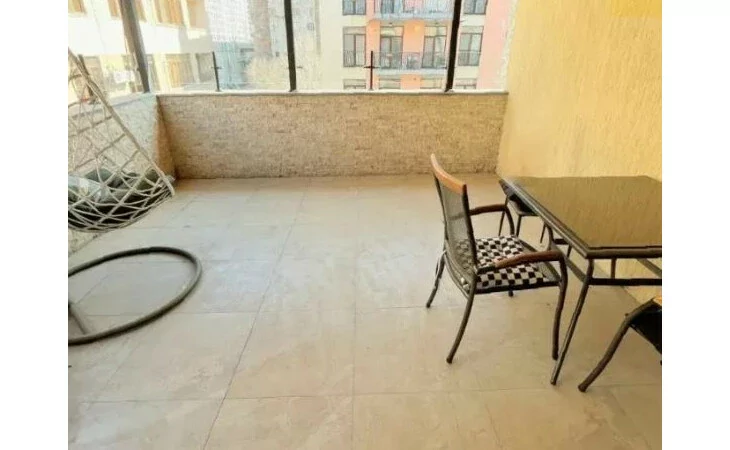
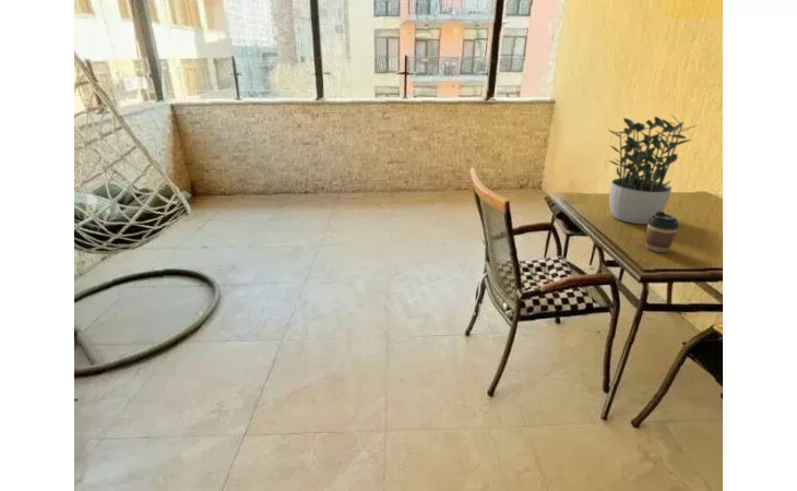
+ coffee cup [644,211,681,253]
+ potted plant [607,112,701,225]
